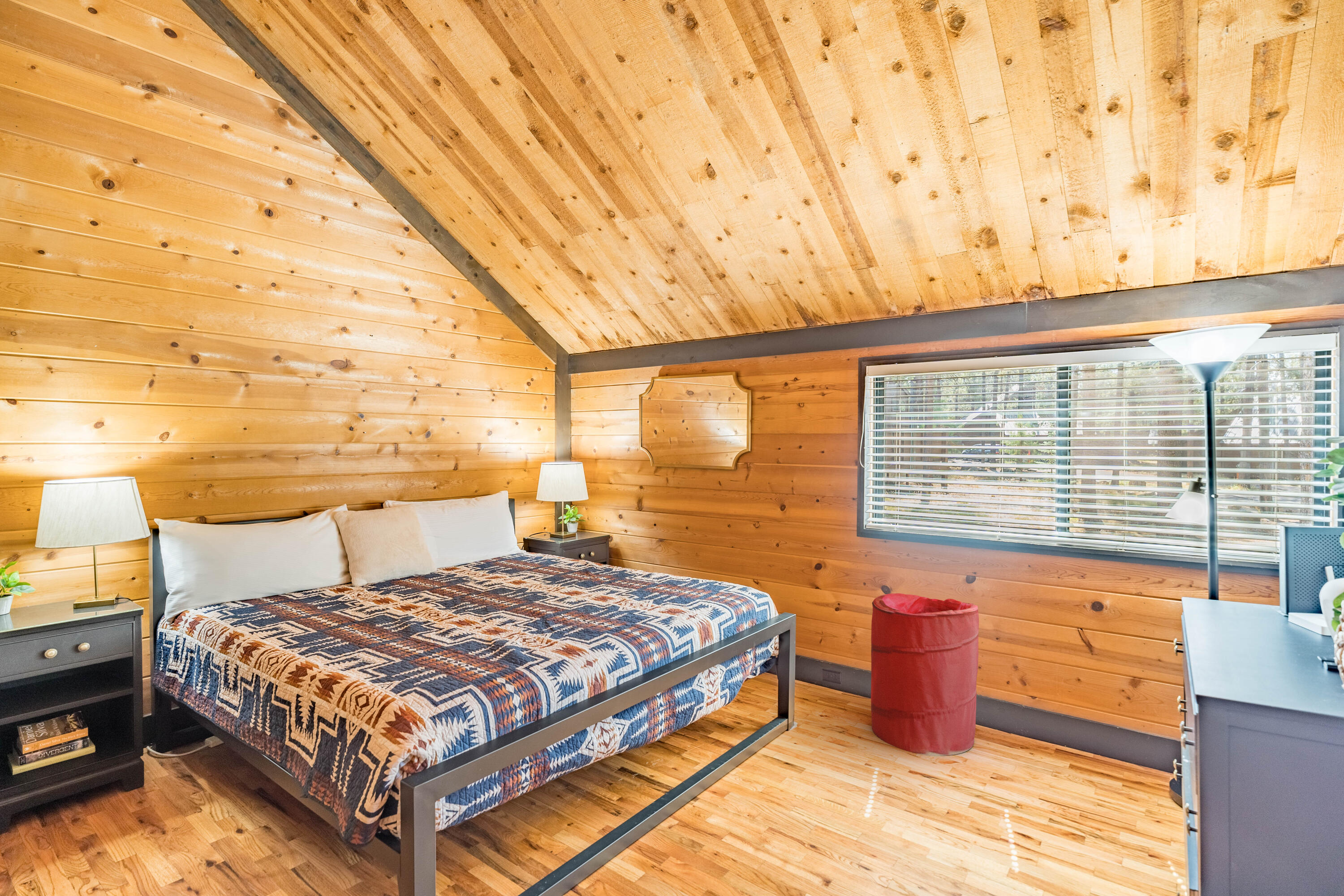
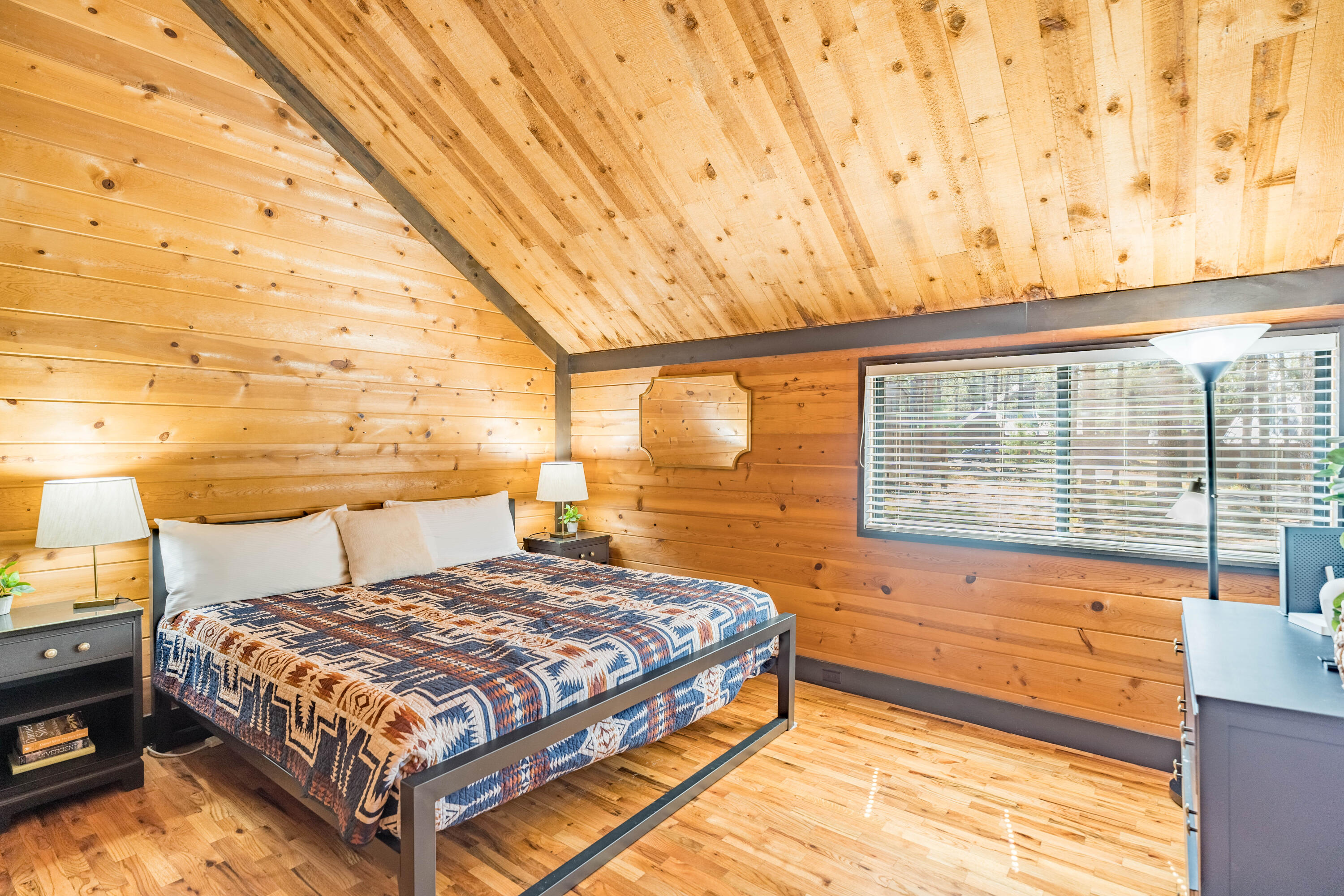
- laundry hamper [870,593,979,757]
